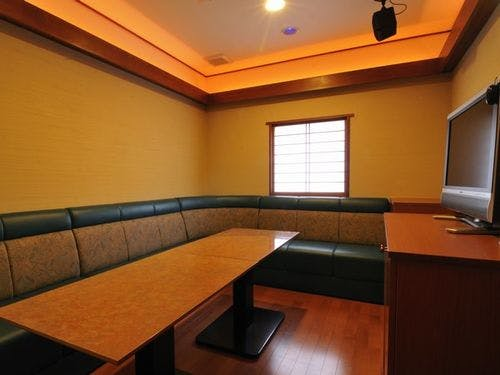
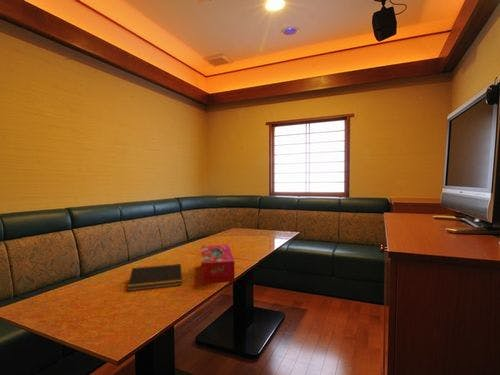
+ notepad [126,263,183,292]
+ tissue box [200,244,235,285]
